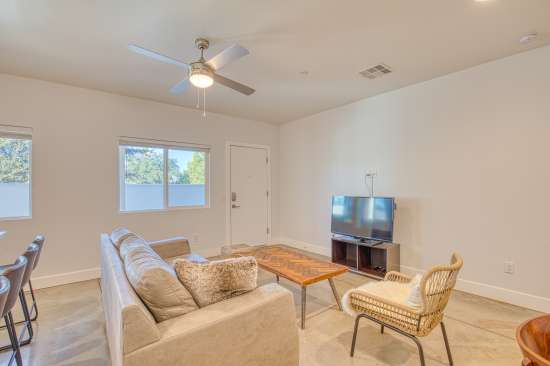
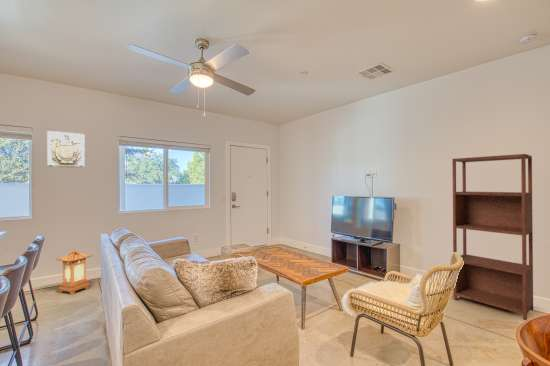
+ wall sculpture [46,130,86,169]
+ lantern [55,247,93,296]
+ shelving unit [451,153,534,321]
